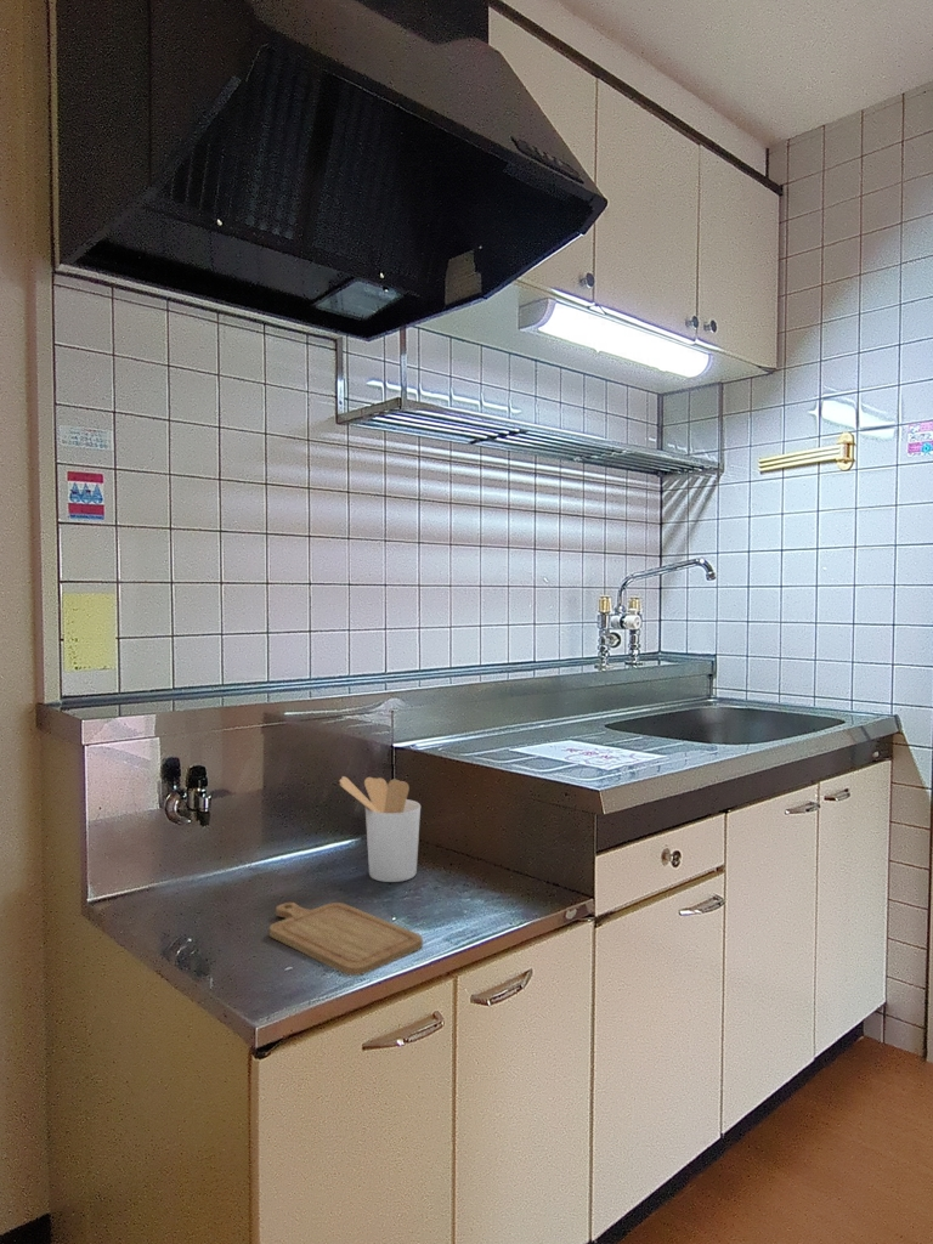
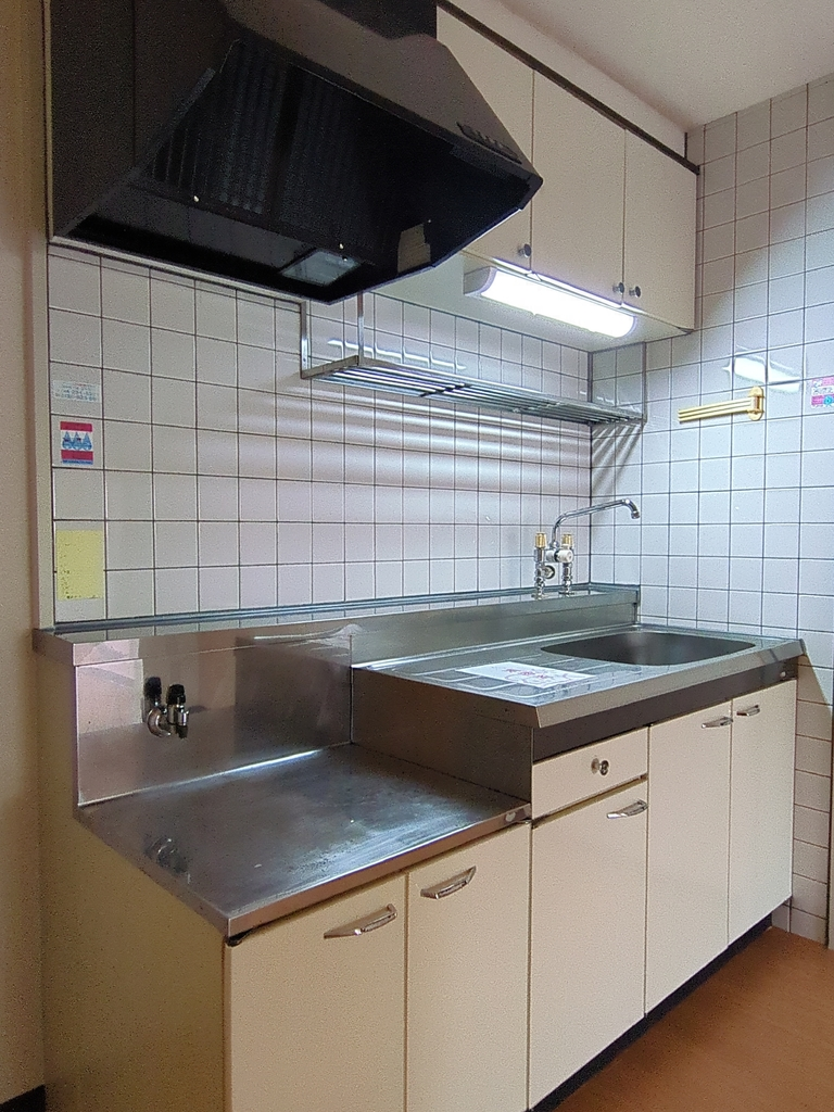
- chopping board [268,901,424,977]
- utensil holder [338,775,422,883]
